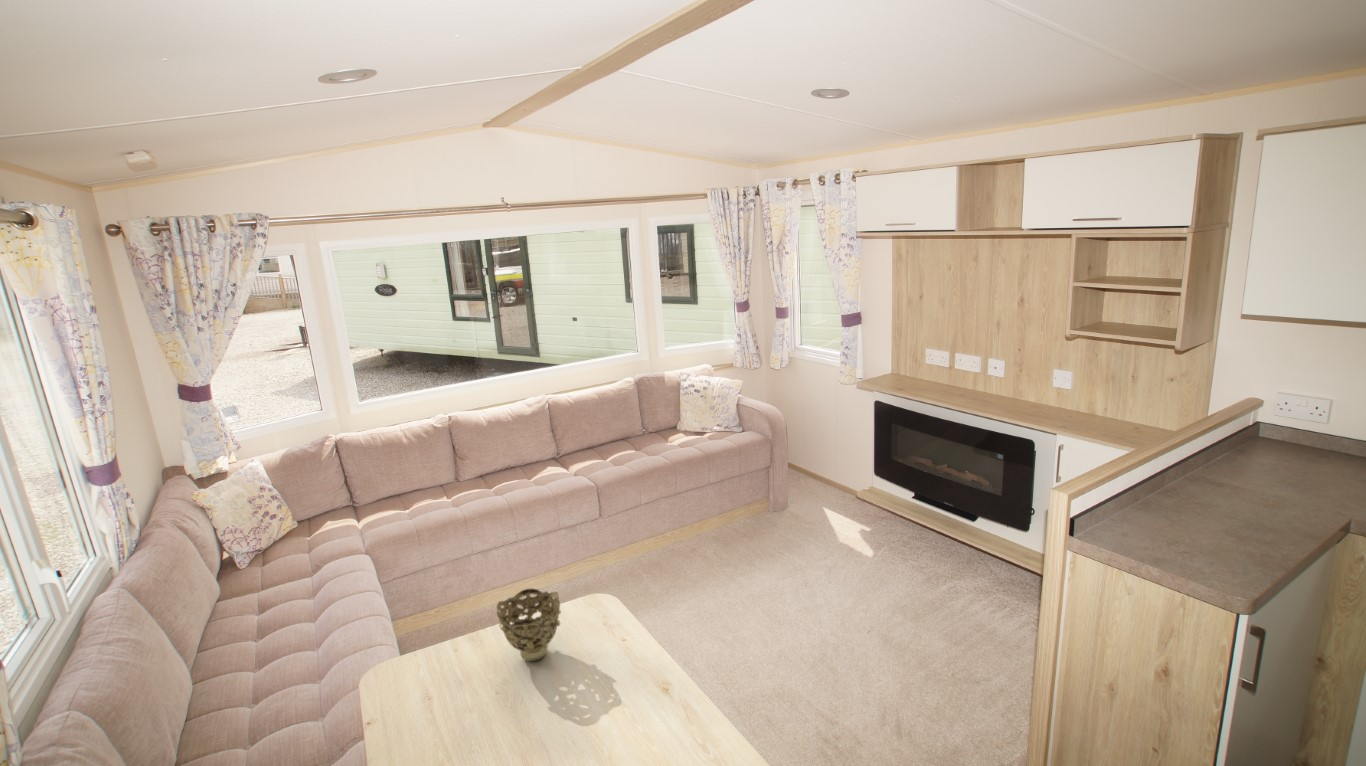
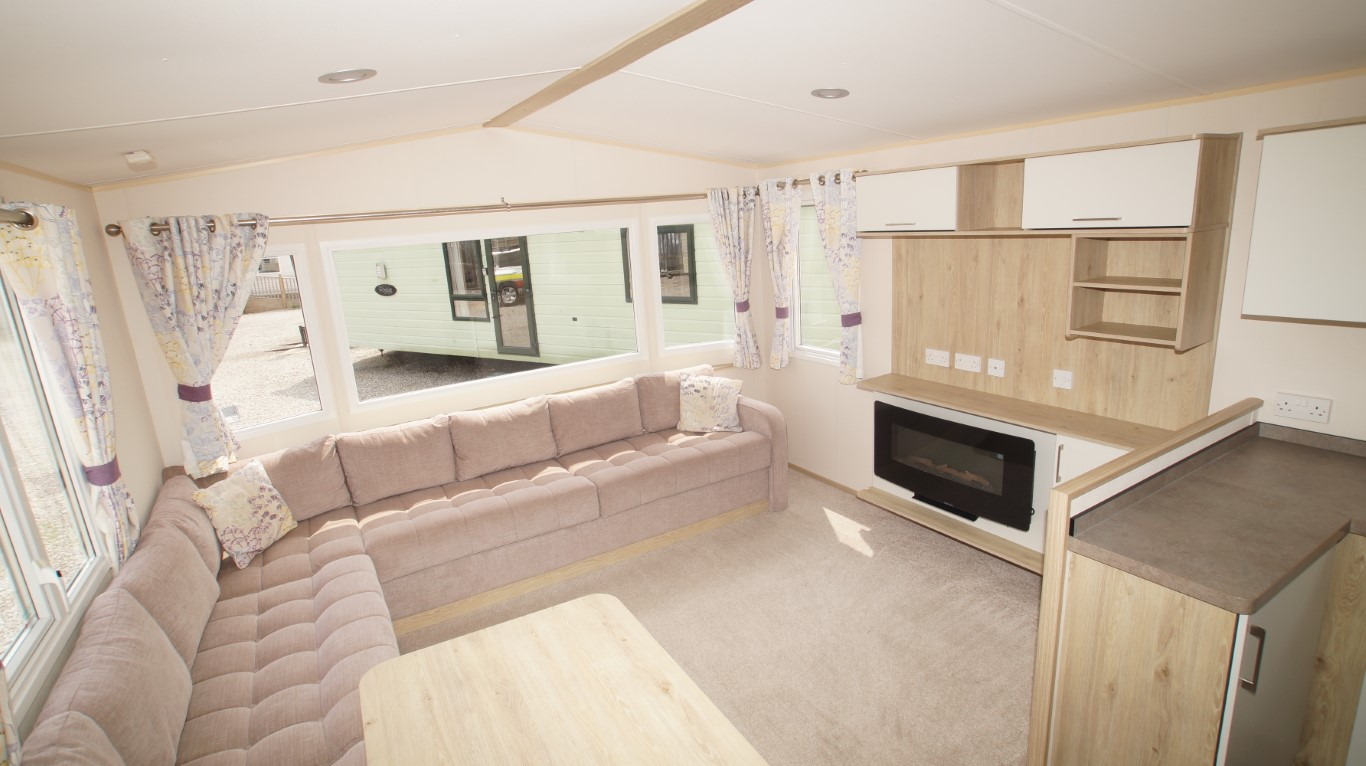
- decorative bowl [495,587,562,662]
